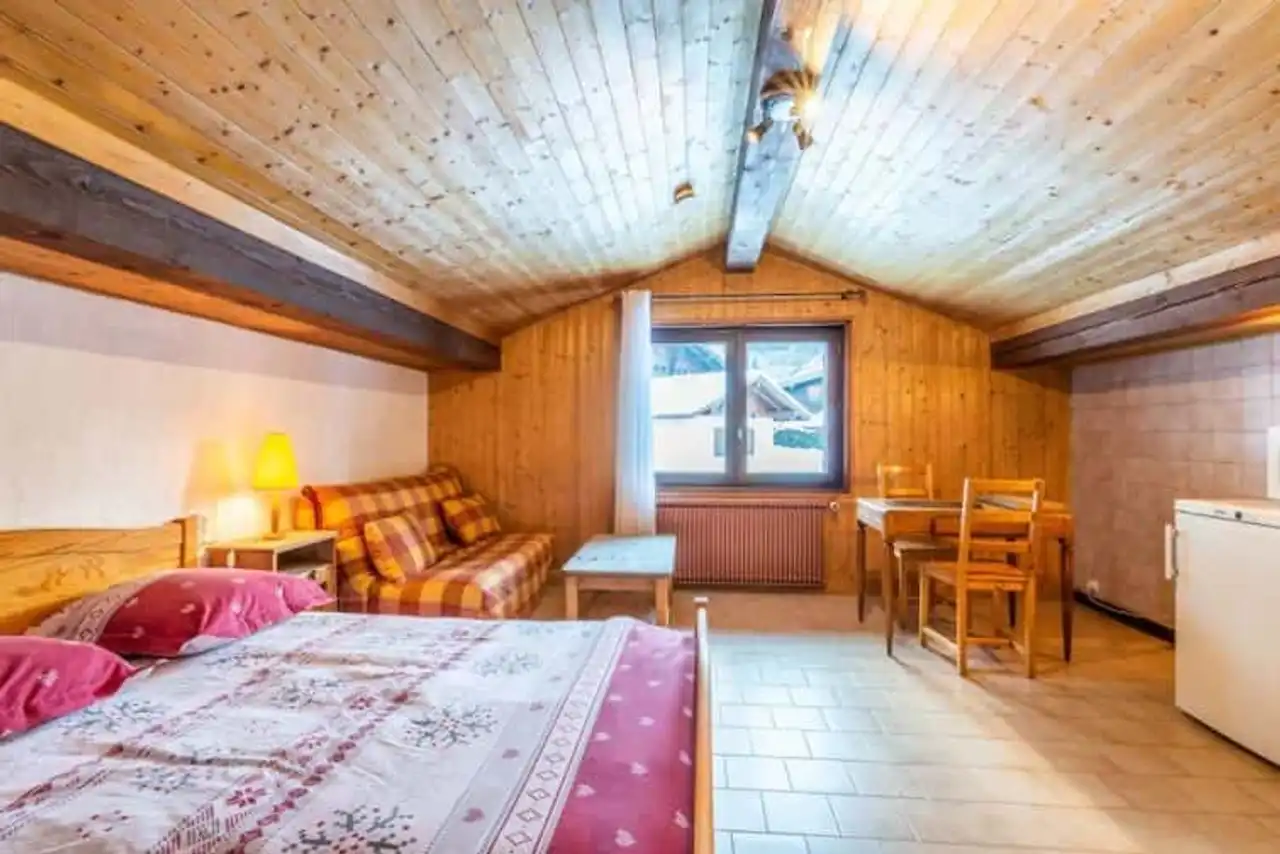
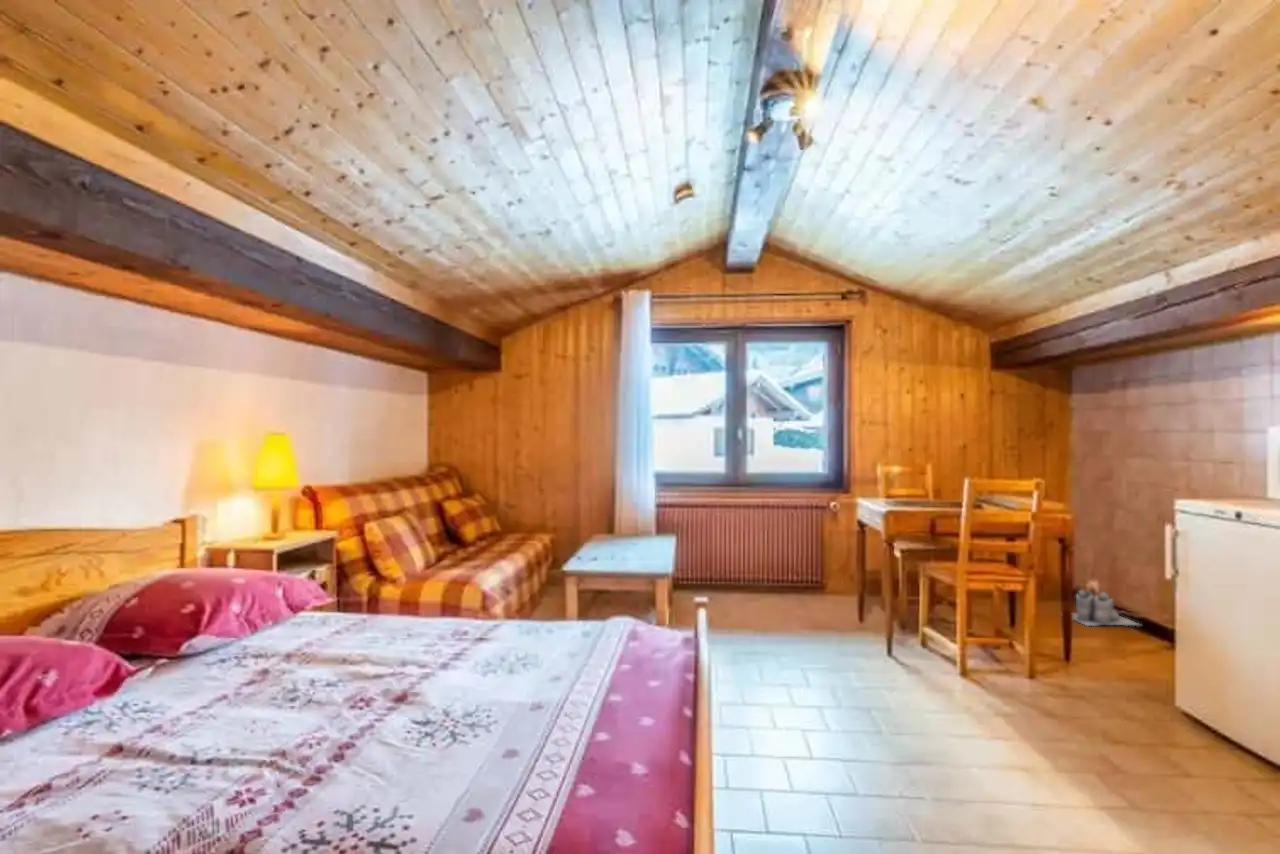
+ boots [1058,589,1142,627]
